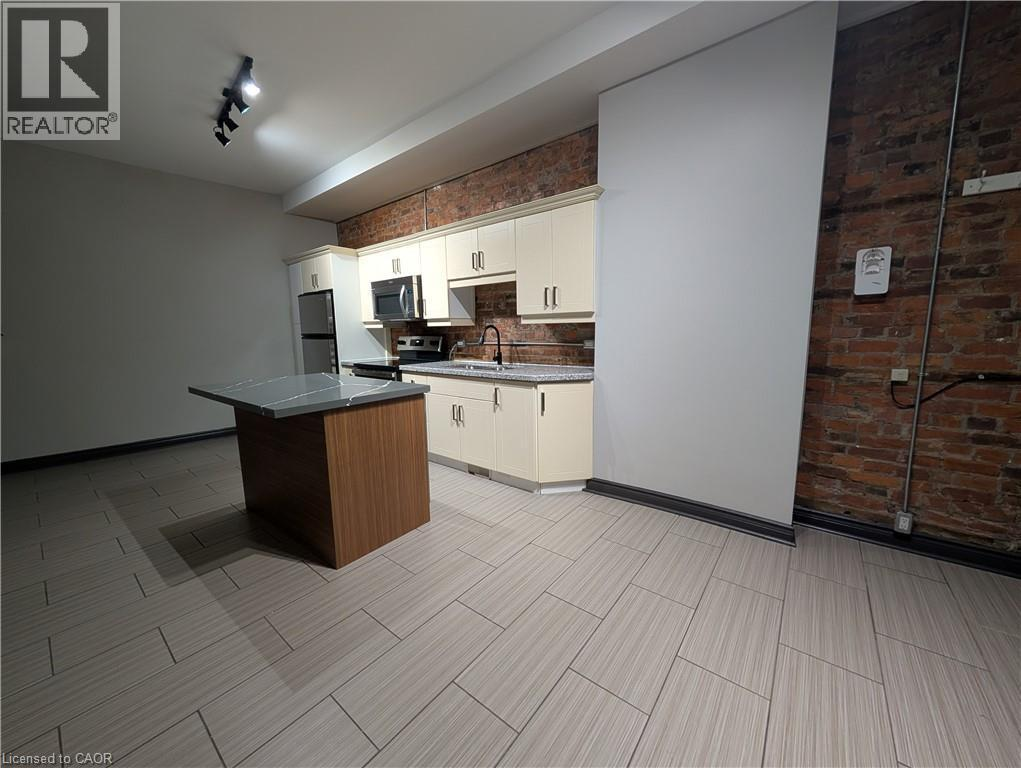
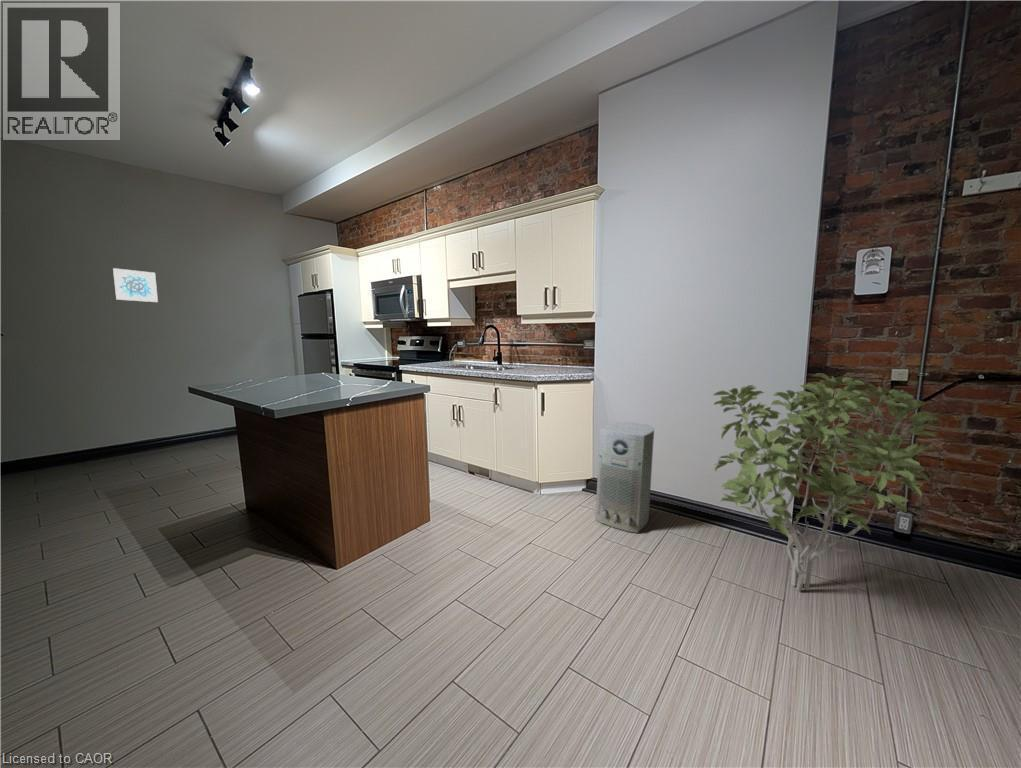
+ air purifier [594,421,655,534]
+ wall art [112,267,159,303]
+ shrub [713,372,940,592]
